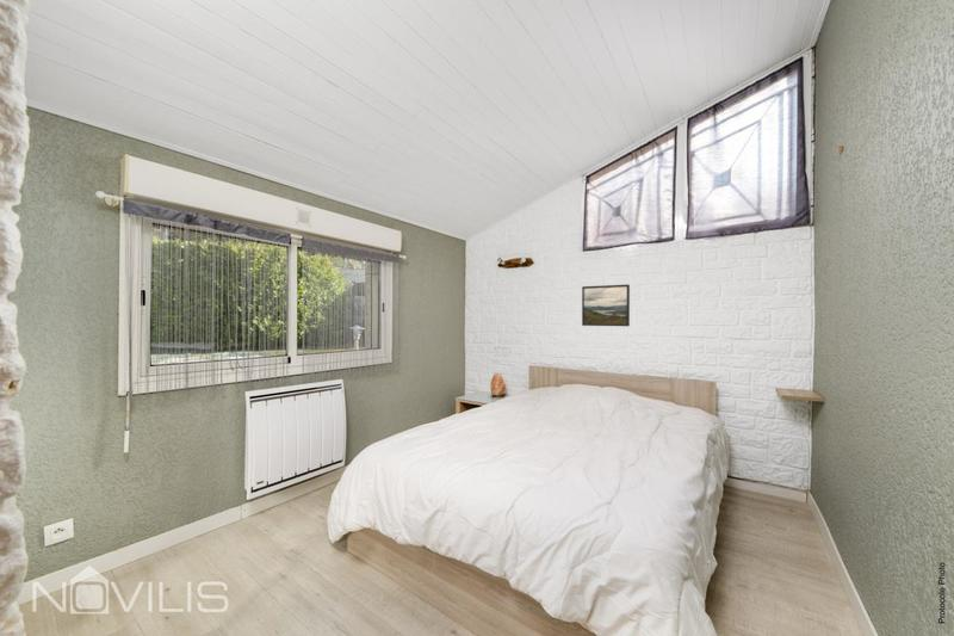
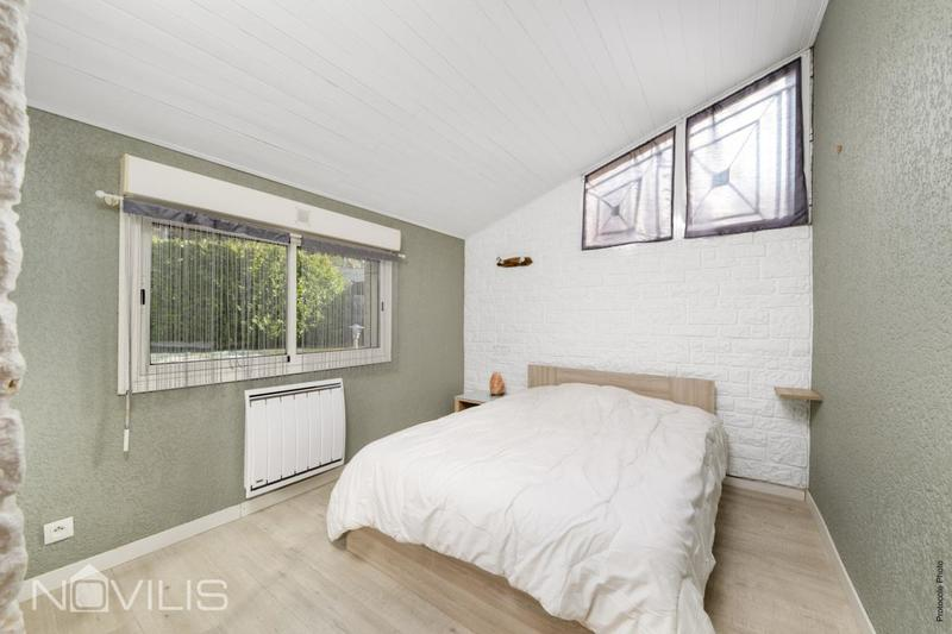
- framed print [581,283,631,327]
